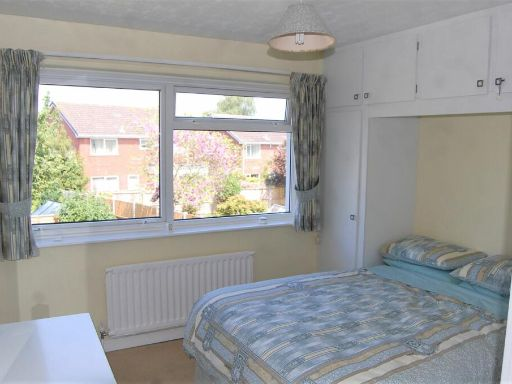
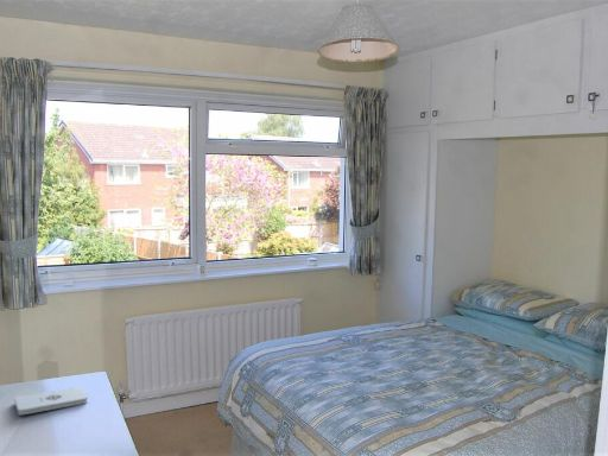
+ notepad [13,386,89,416]
